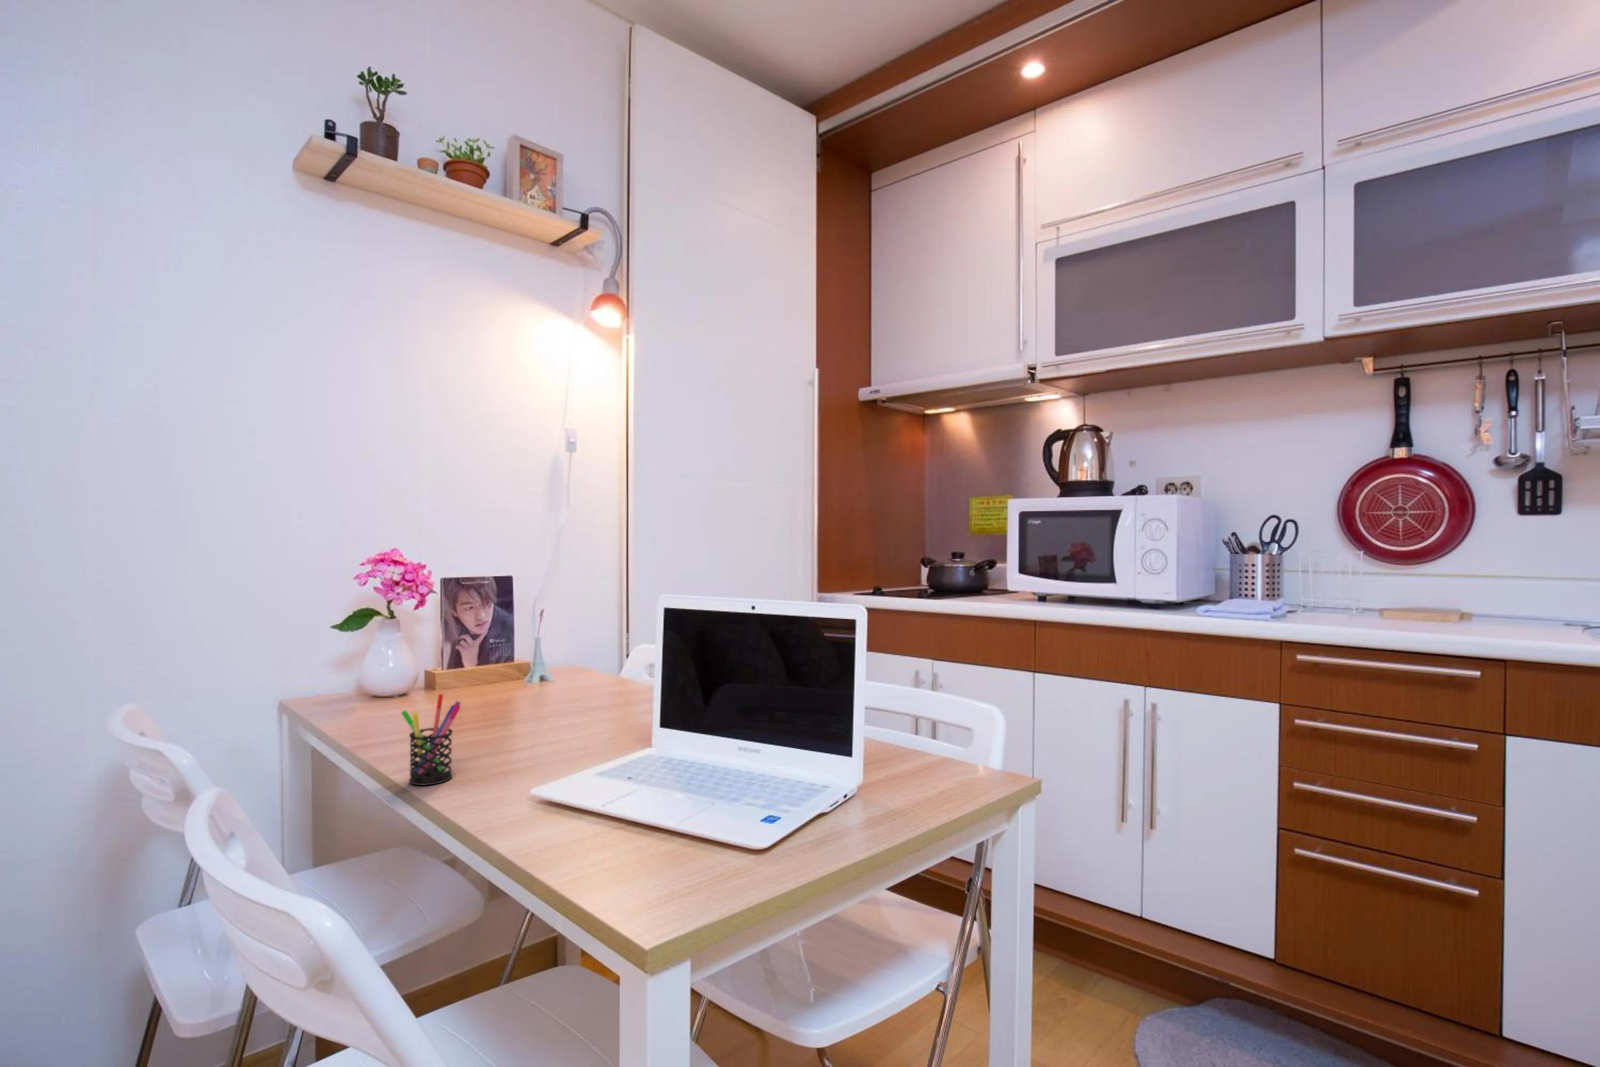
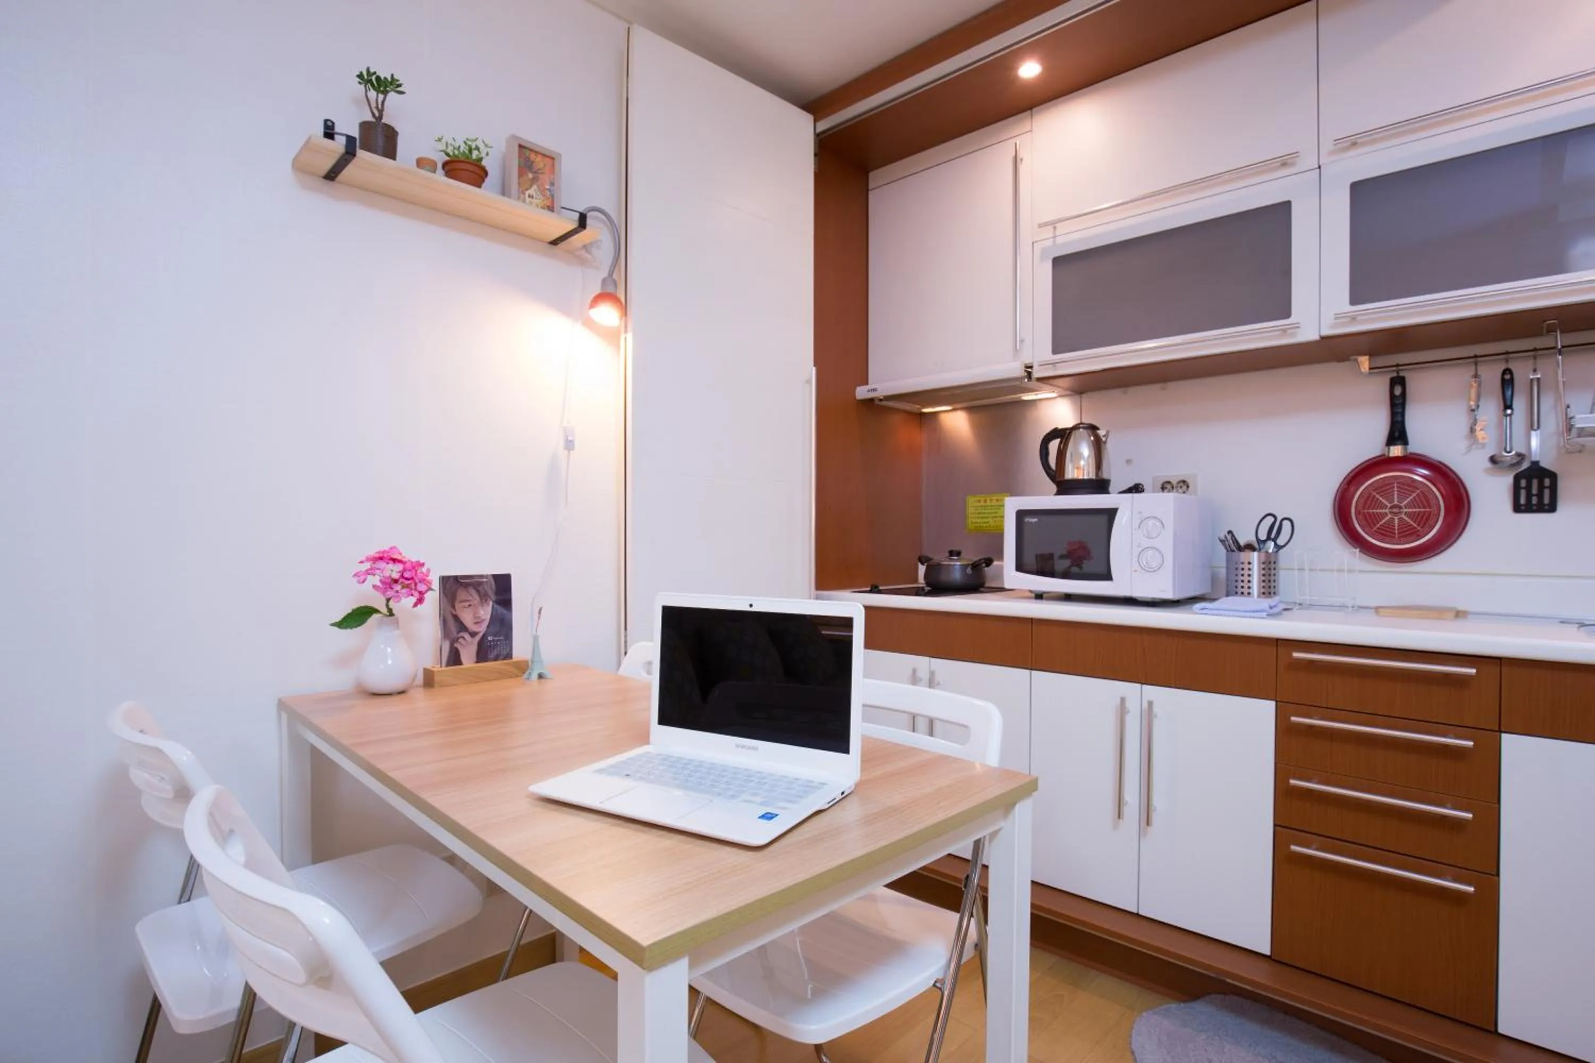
- pen holder [400,693,462,786]
